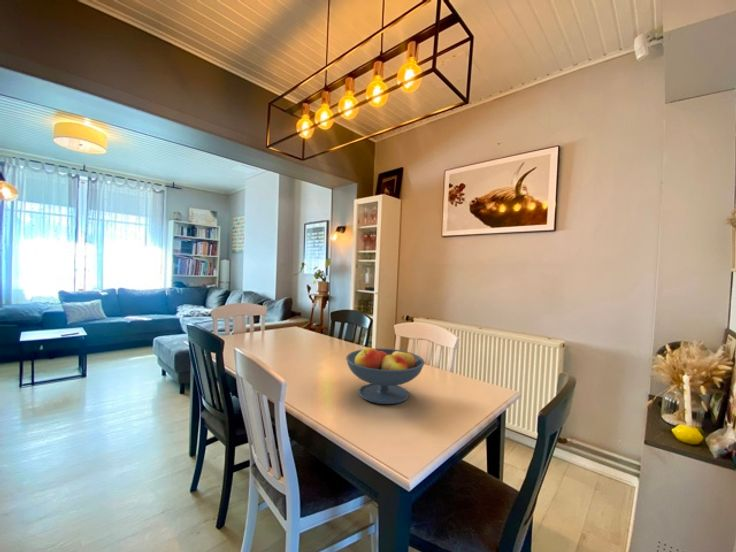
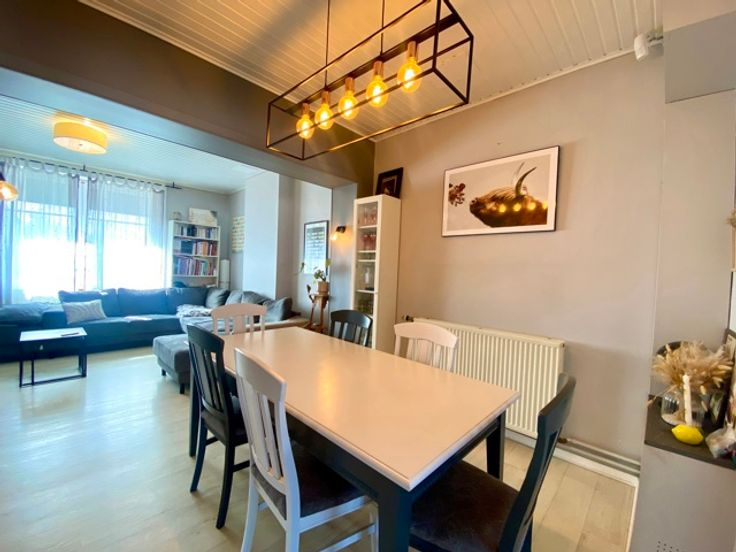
- fruit bowl [345,347,426,405]
